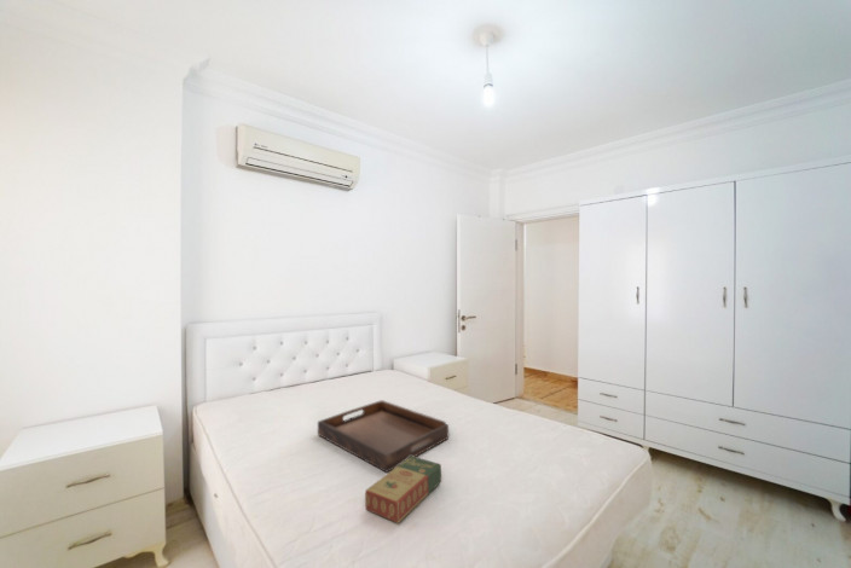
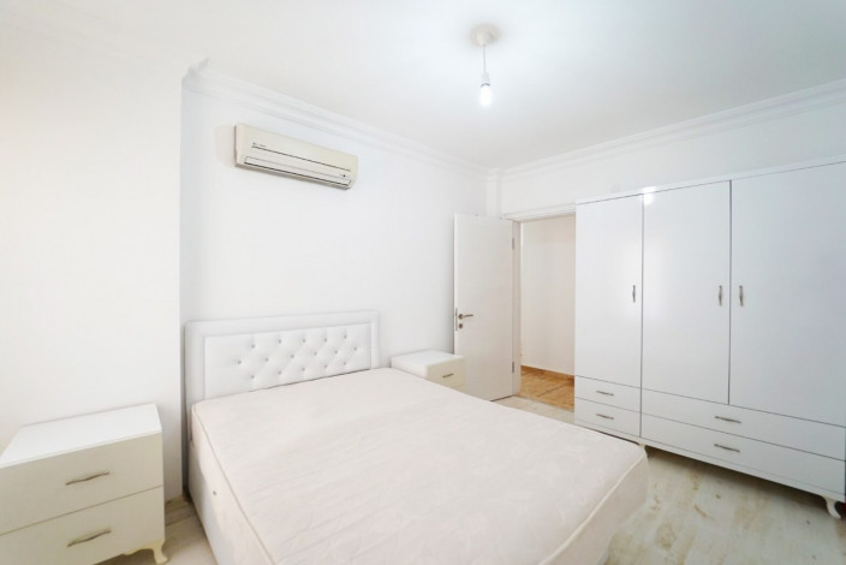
- serving tray [317,399,450,474]
- book [364,456,442,524]
